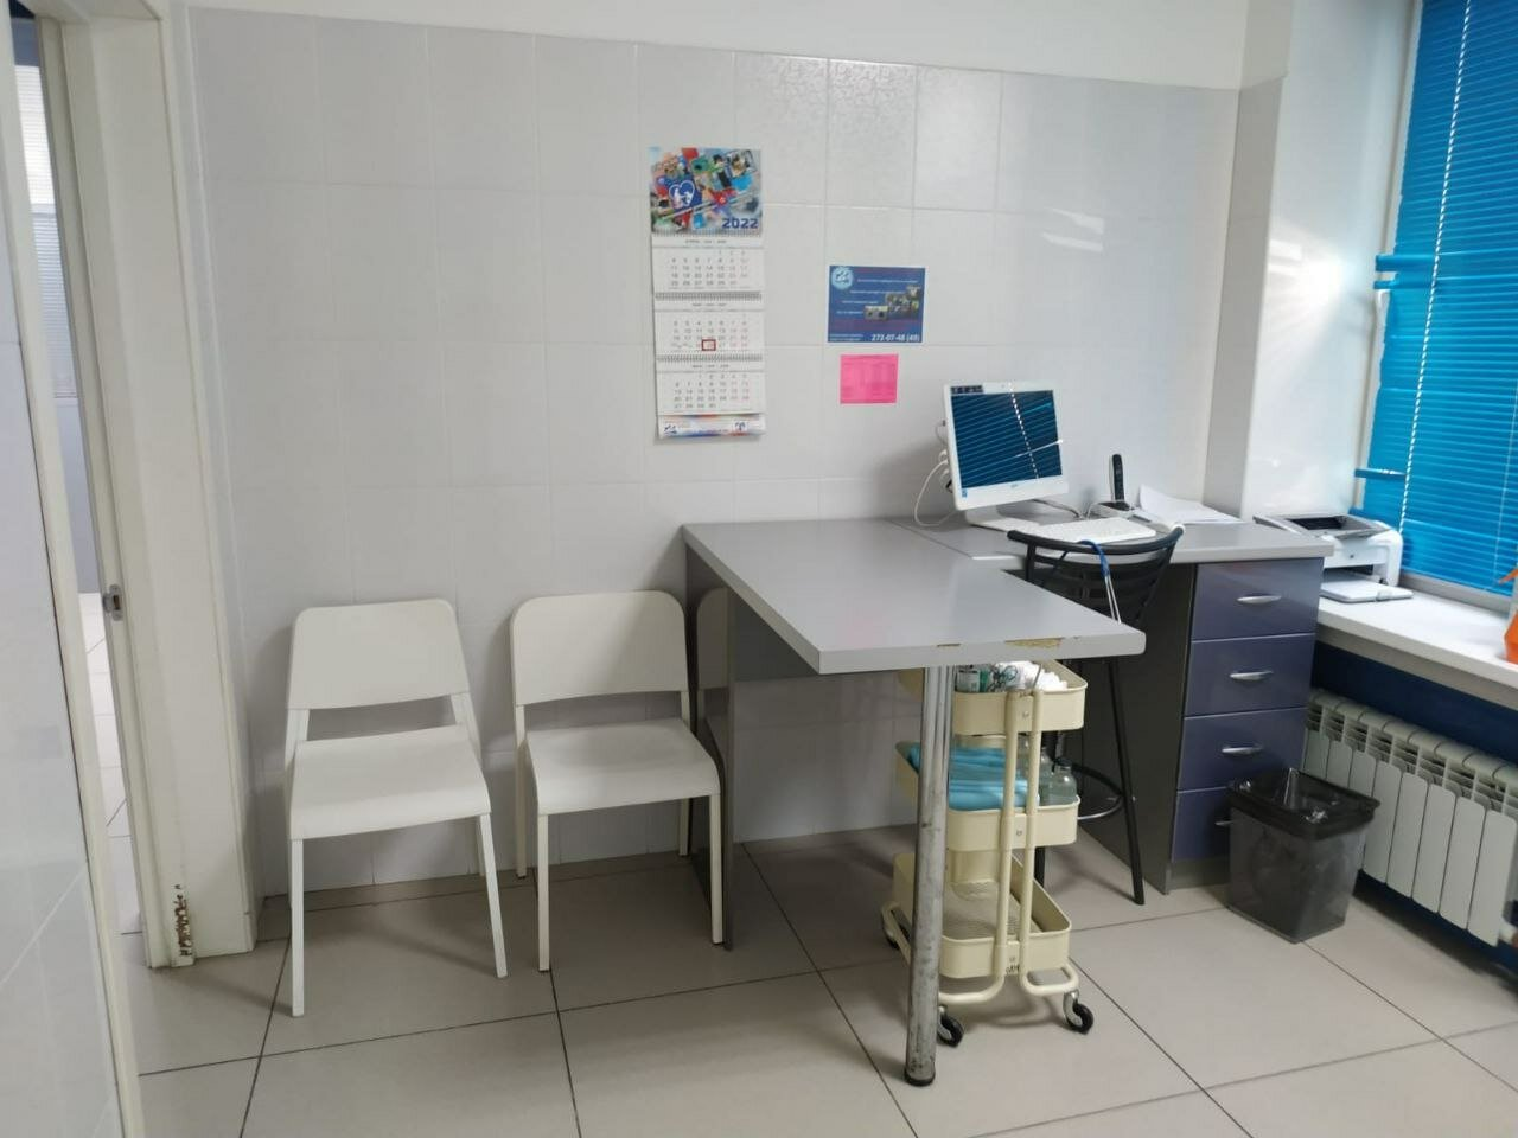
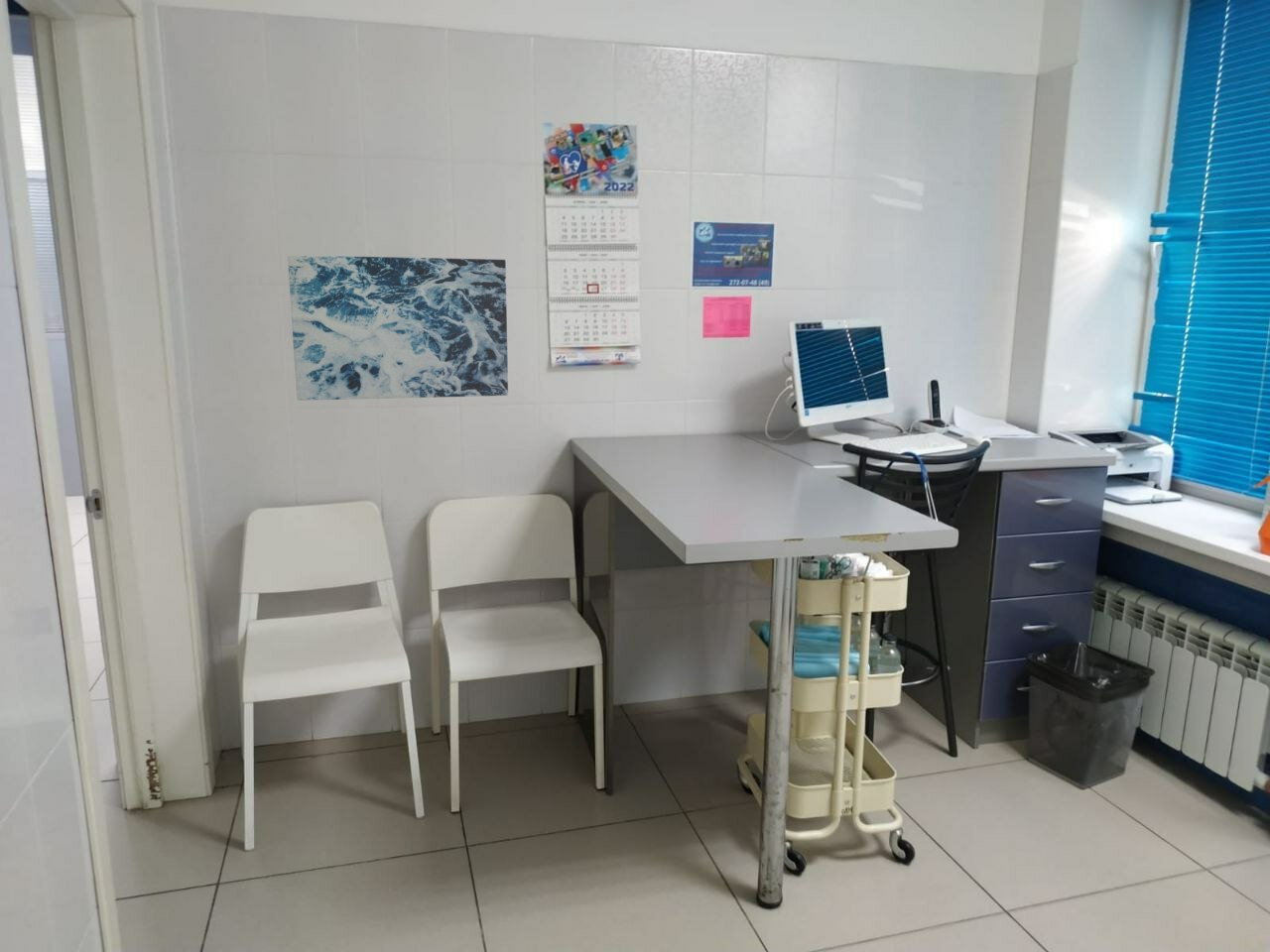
+ wall art [287,254,509,402]
